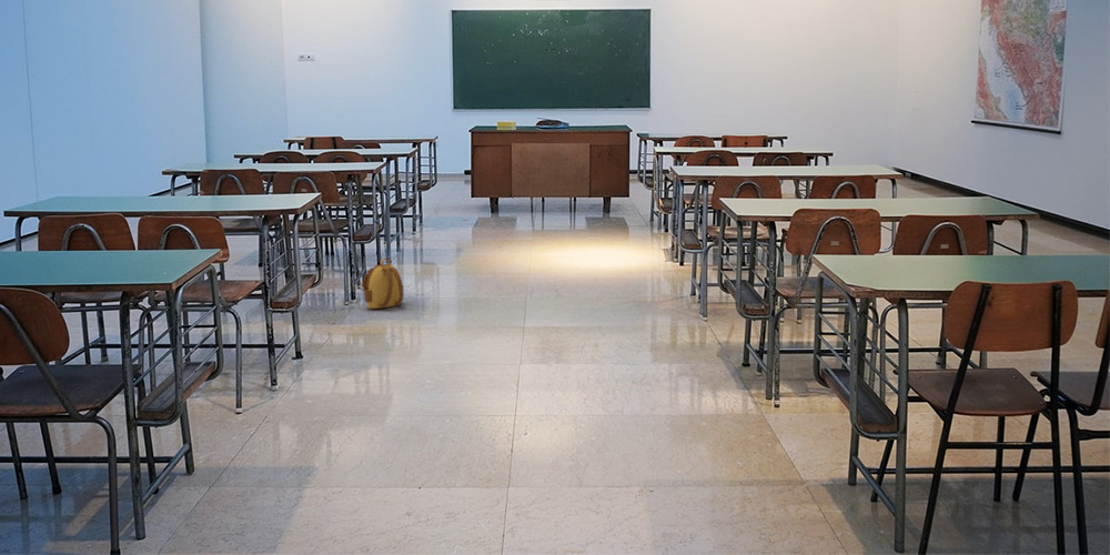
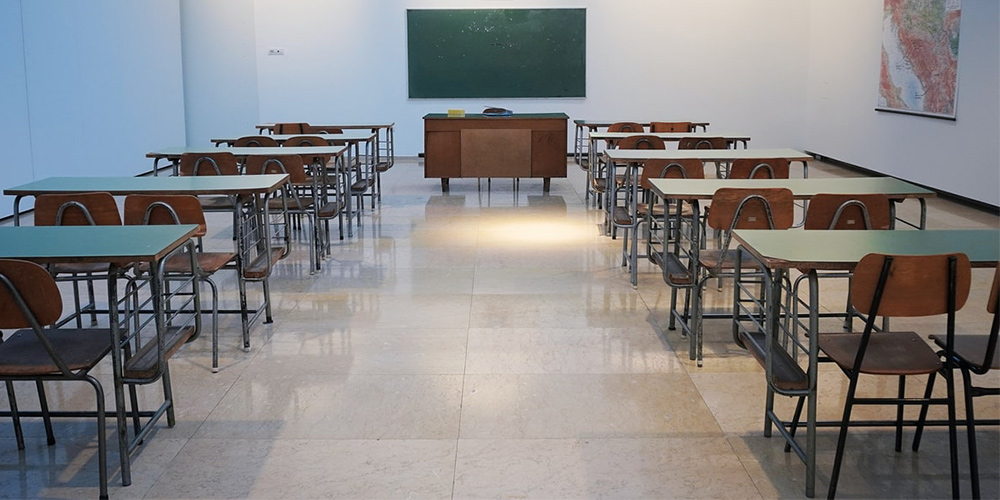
- backpack [361,258,405,310]
